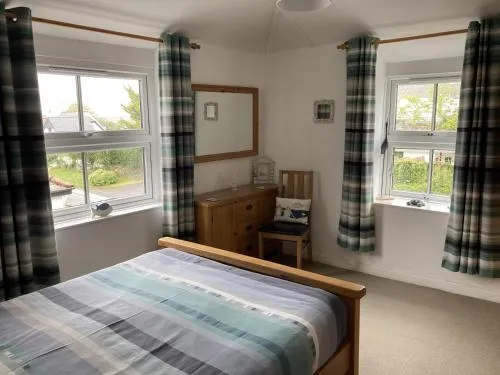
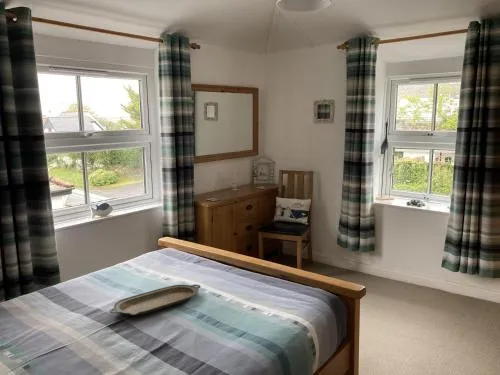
+ serving tray [108,283,202,317]
